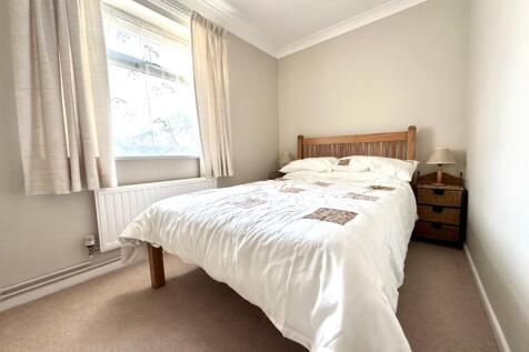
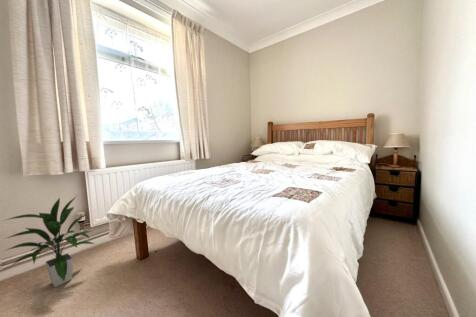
+ indoor plant [2,195,95,288]
